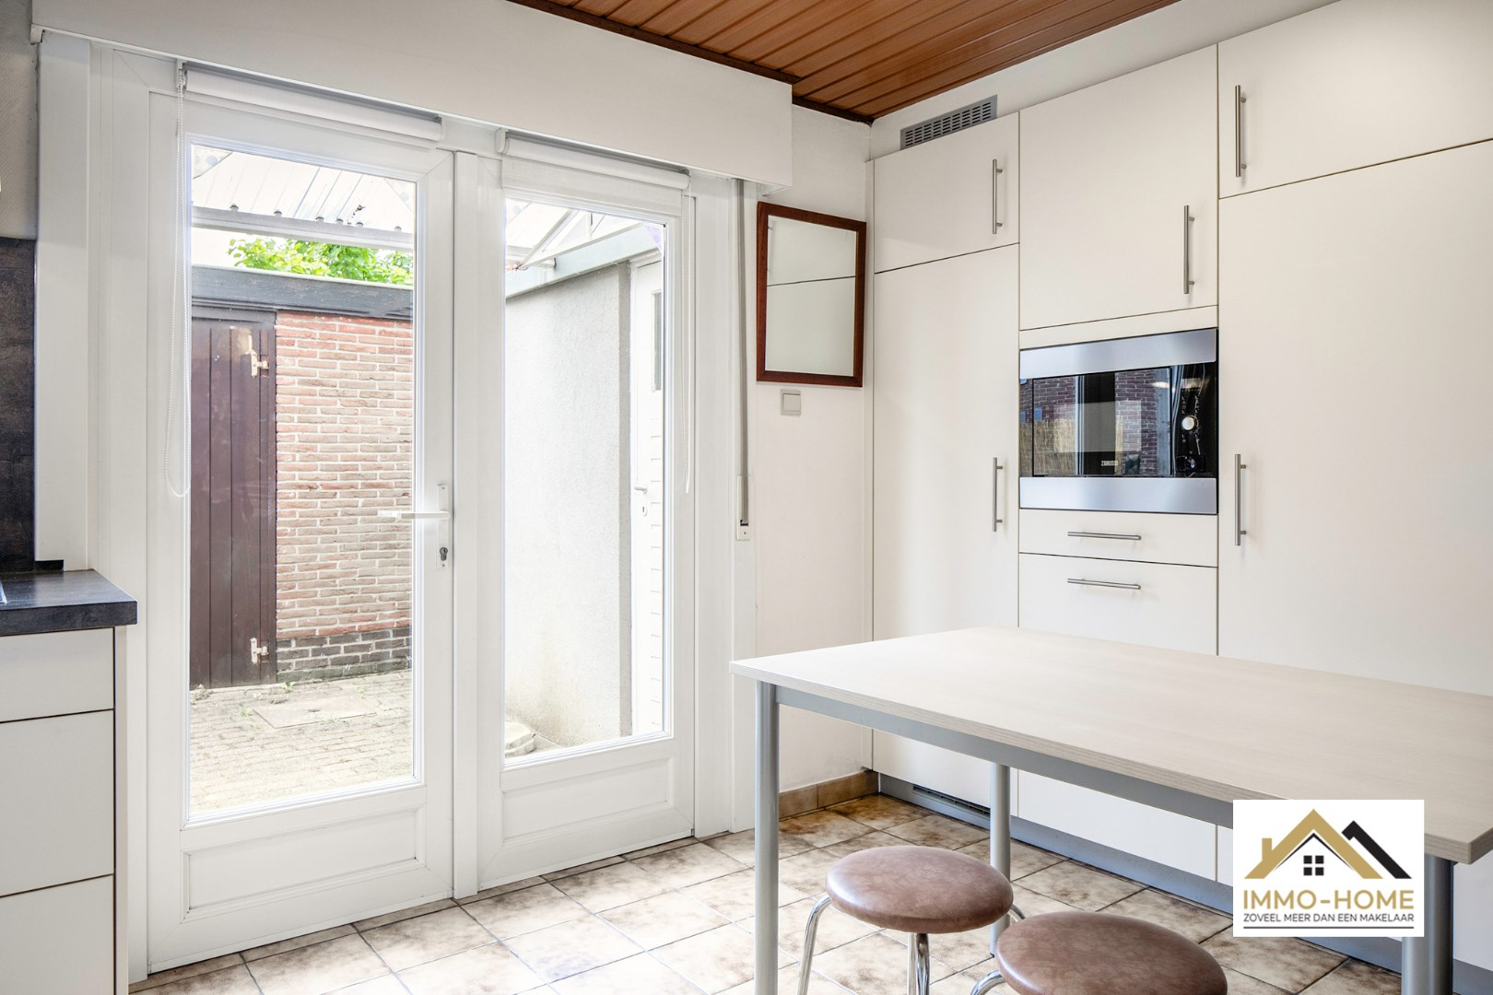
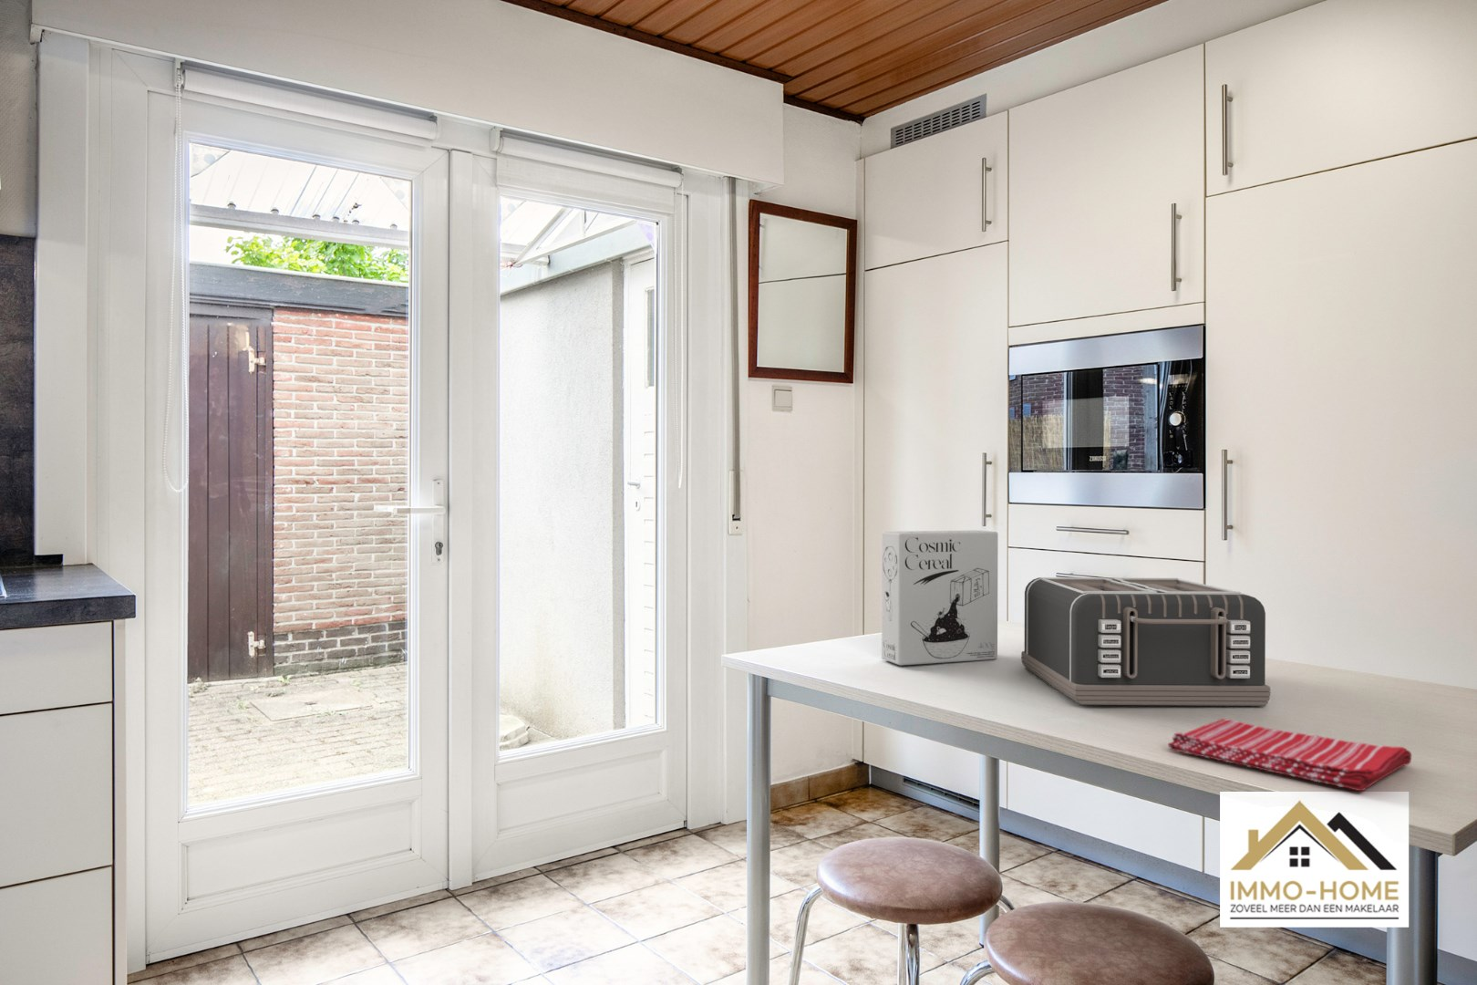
+ toaster [1020,576,1271,707]
+ dish towel [1167,718,1412,792]
+ cereal box [880,529,998,666]
